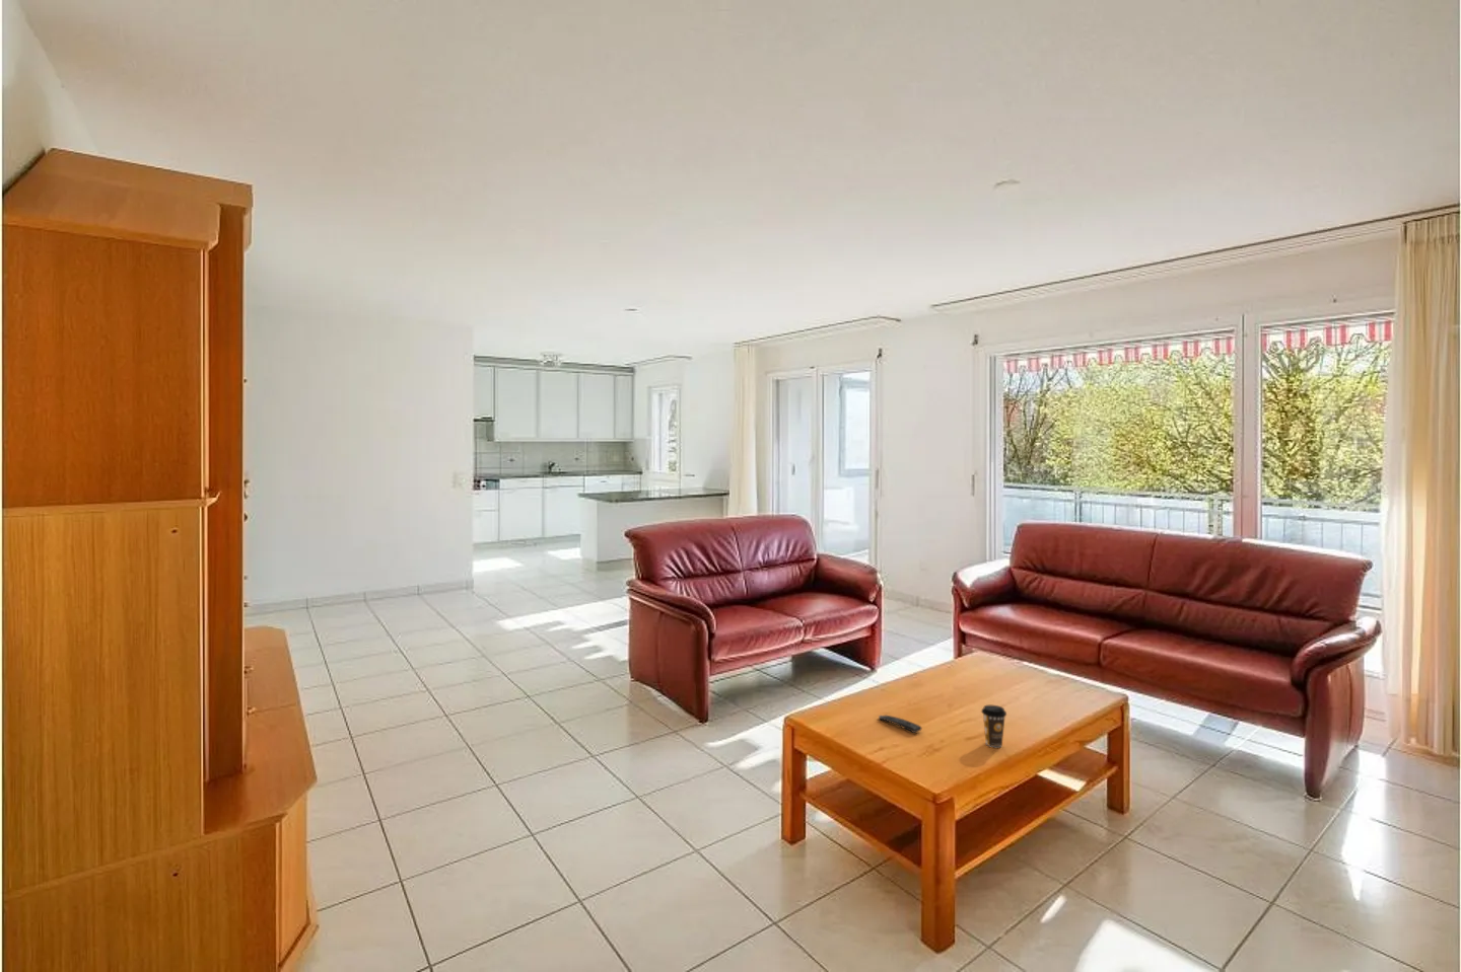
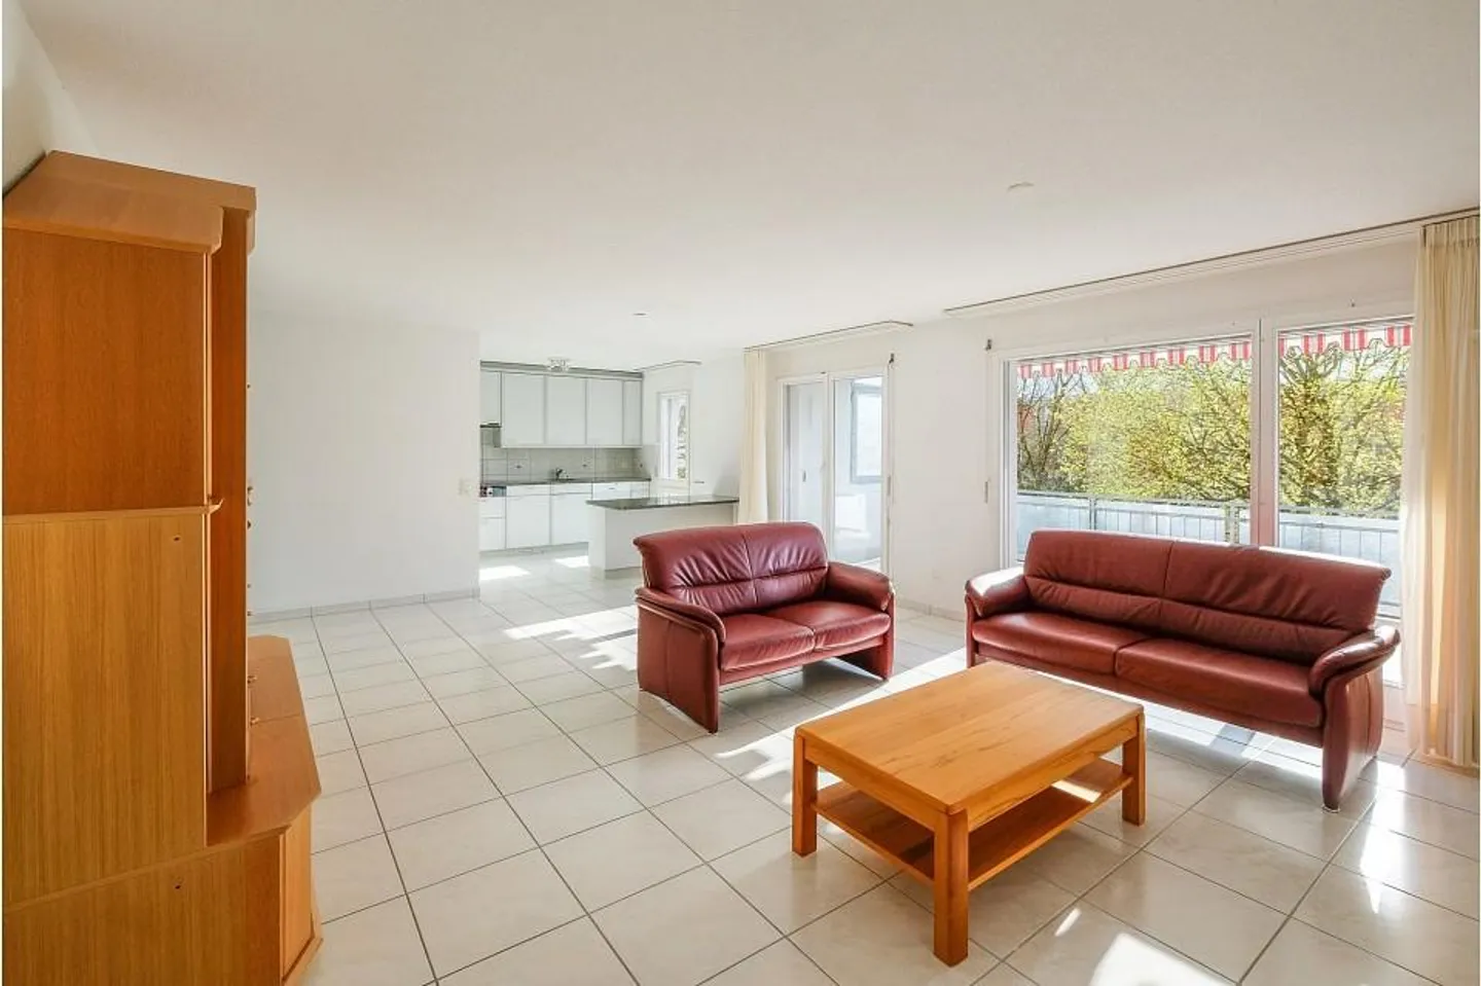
- coffee cup [980,704,1007,749]
- remote control [878,715,923,733]
